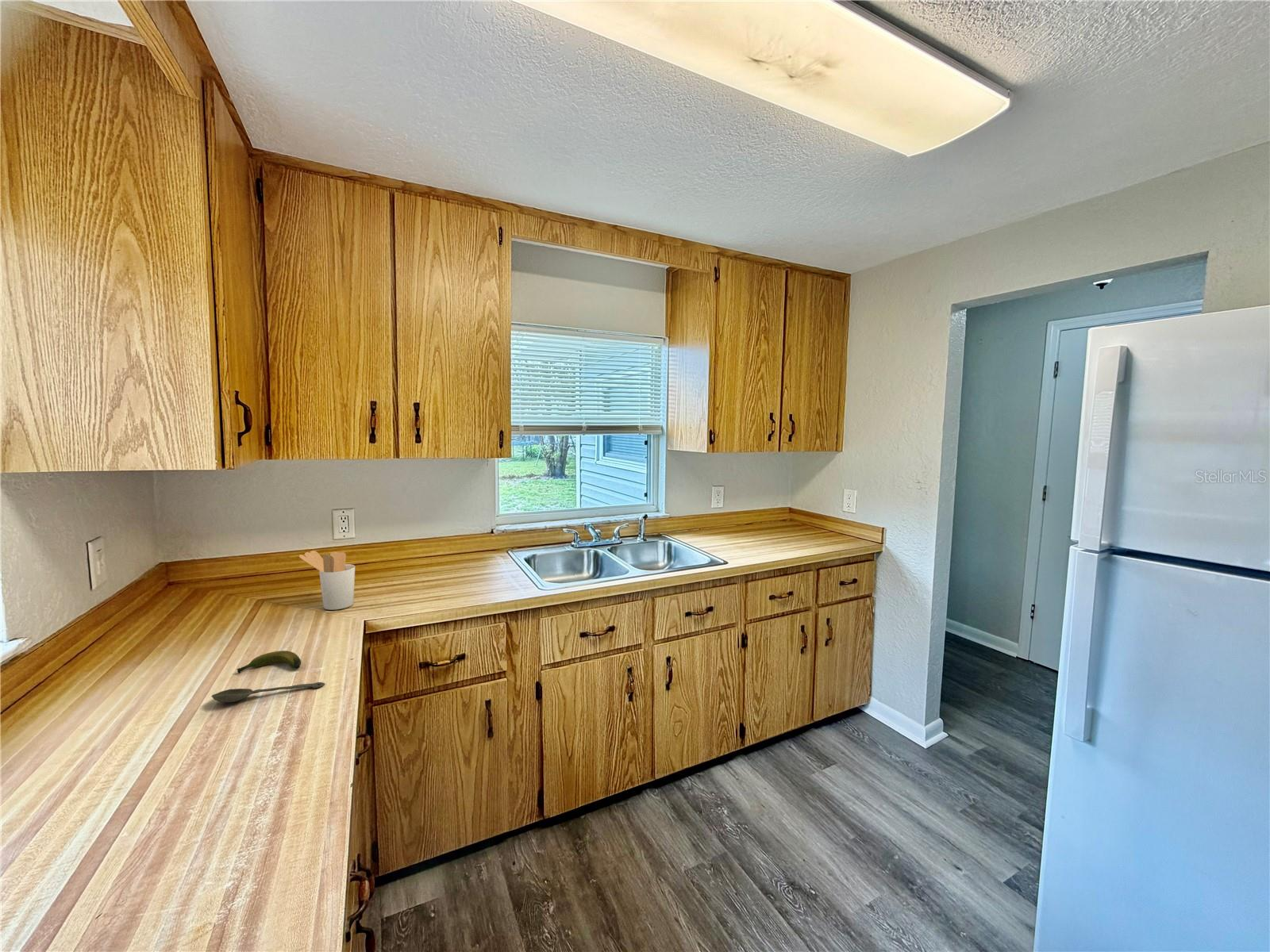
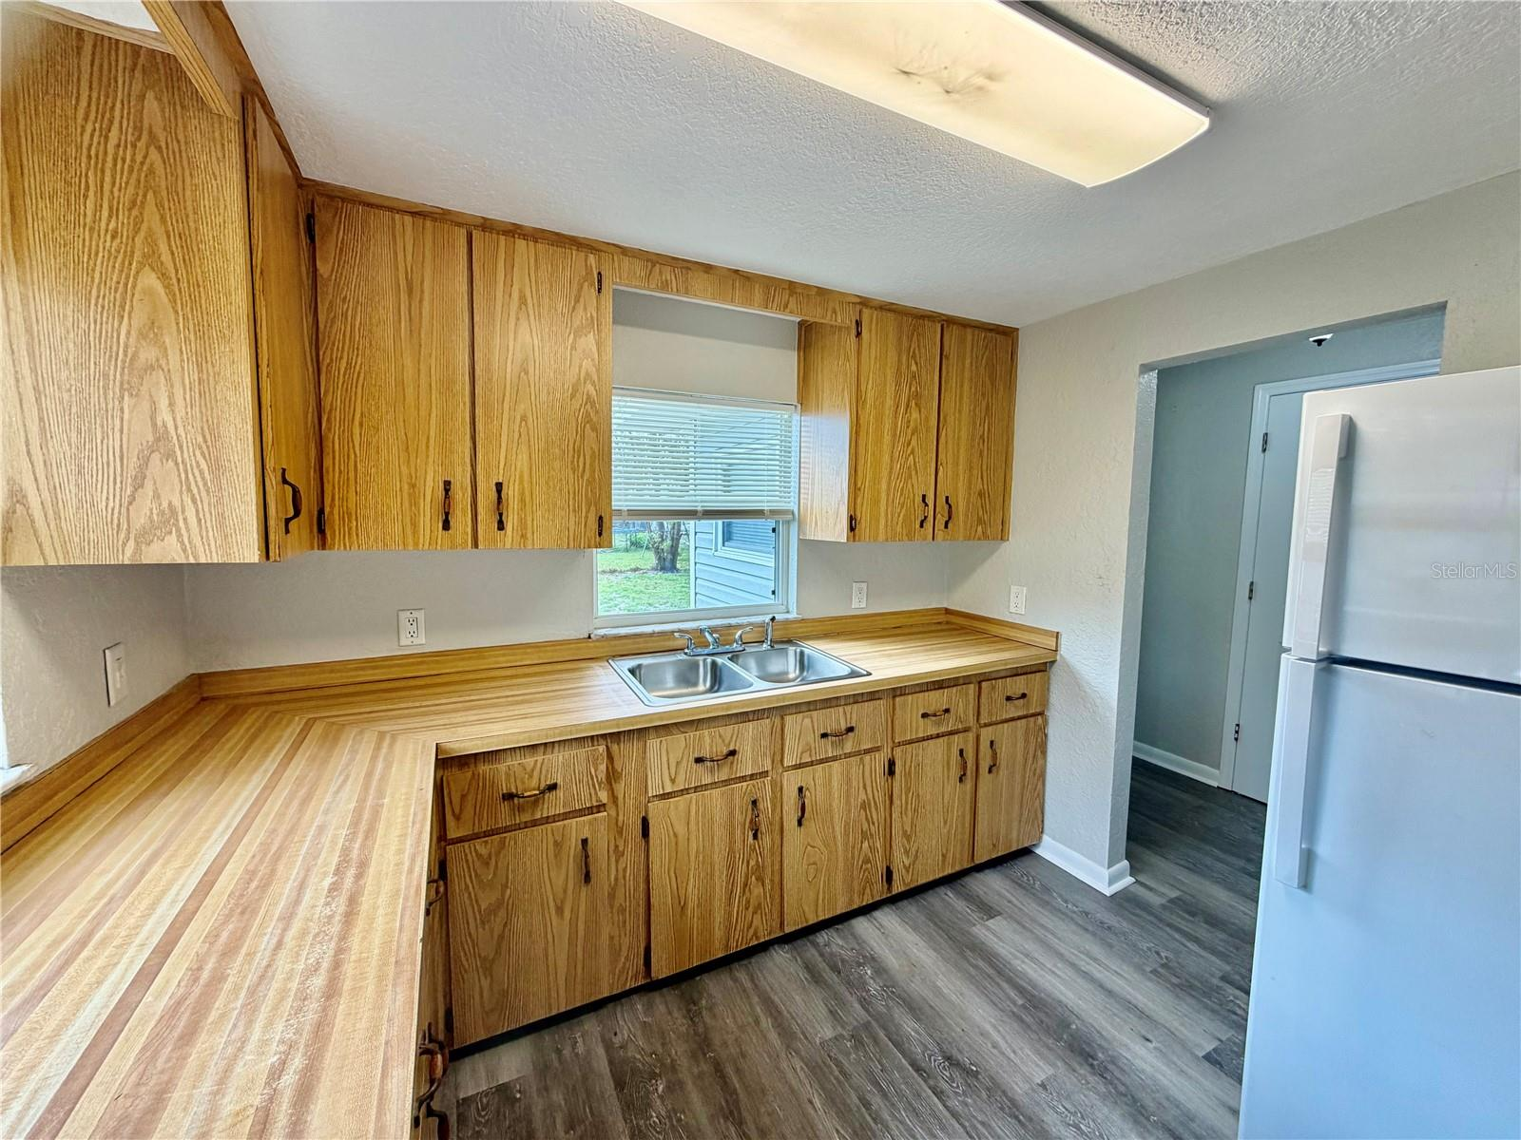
- banana [236,650,302,674]
- spoon [211,681,325,703]
- utensil holder [298,550,356,611]
